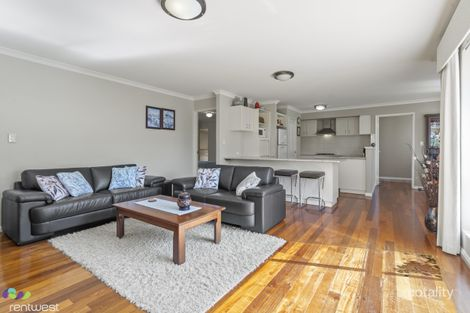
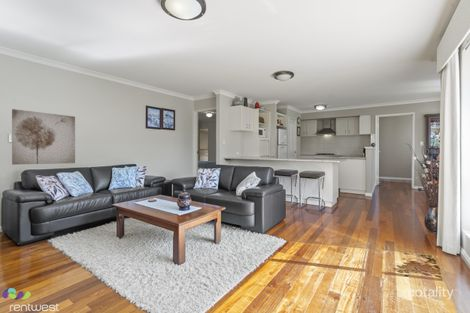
+ wall art [11,108,76,166]
